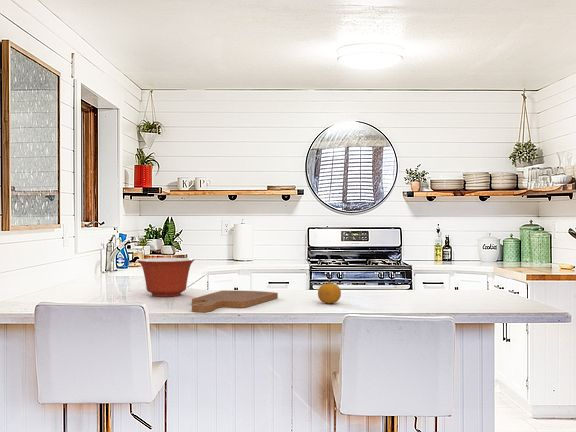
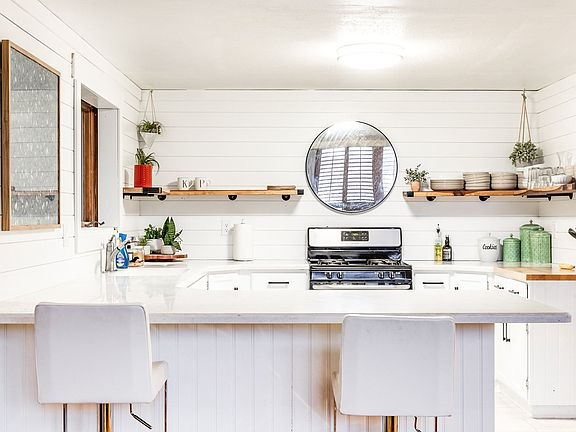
- mixing bowl [137,257,195,298]
- cutting board [191,290,279,313]
- fruit [317,278,342,304]
